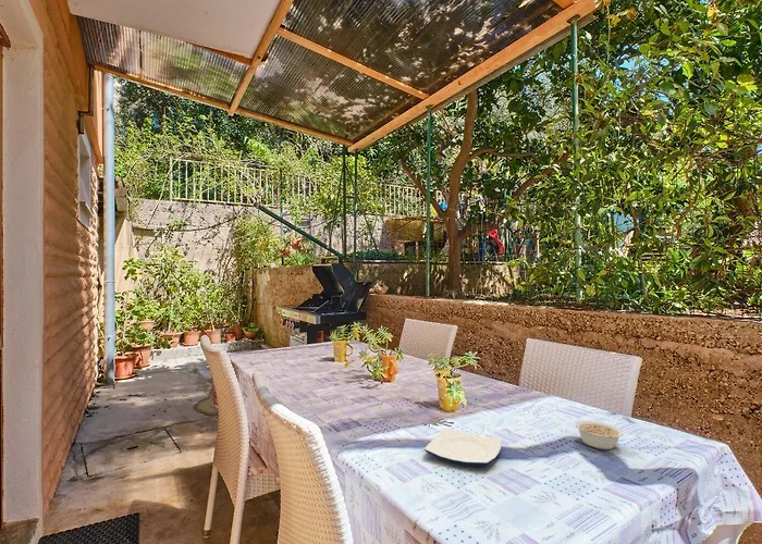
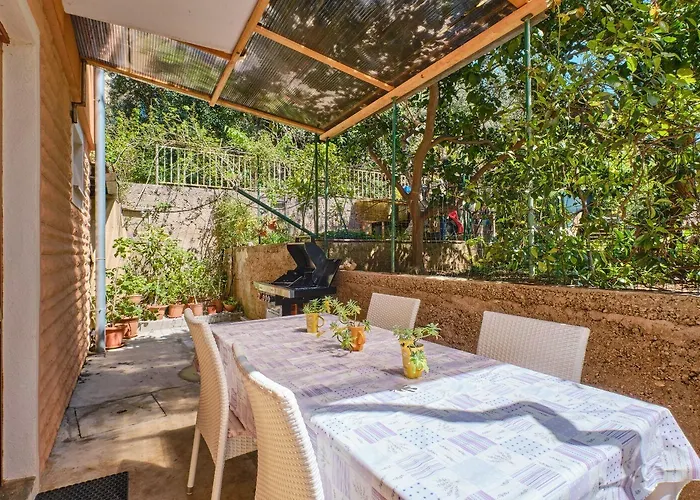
- legume [574,420,625,450]
- plate [423,428,503,467]
